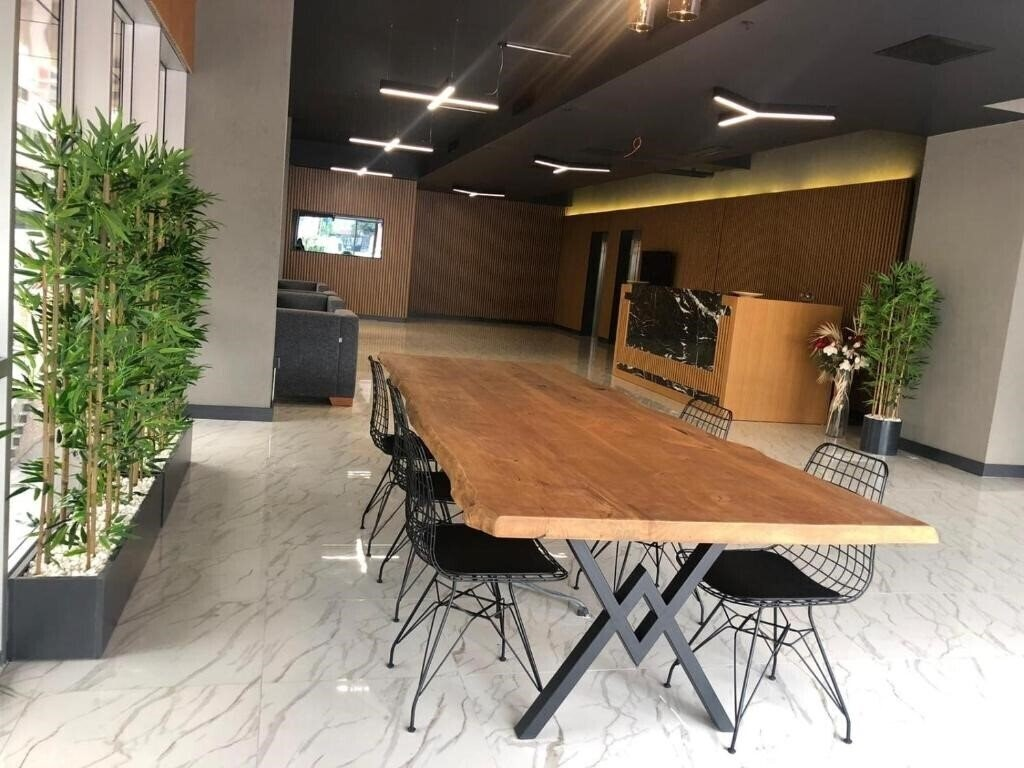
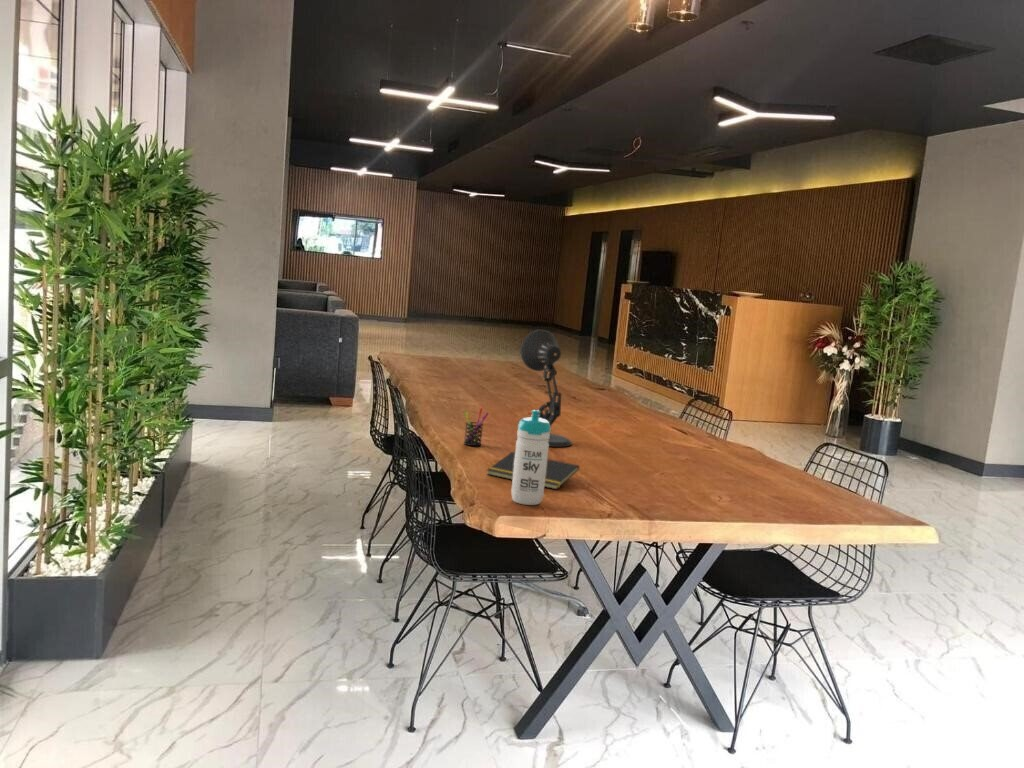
+ notepad [486,451,580,491]
+ pen holder [463,407,490,447]
+ water bottle [510,409,552,506]
+ desk lamp [520,329,573,448]
